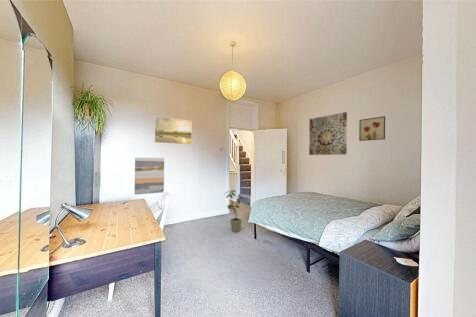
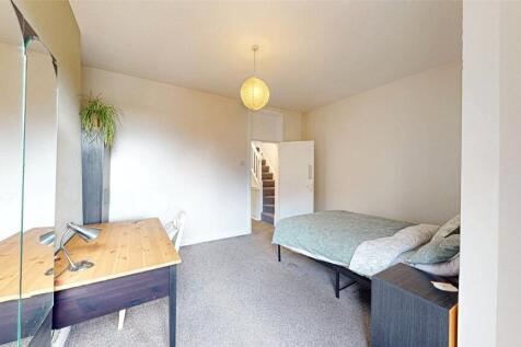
- wall art [308,111,348,156]
- house plant [223,189,246,233]
- wall art [133,157,165,196]
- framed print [154,115,193,145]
- wall art [358,115,386,142]
